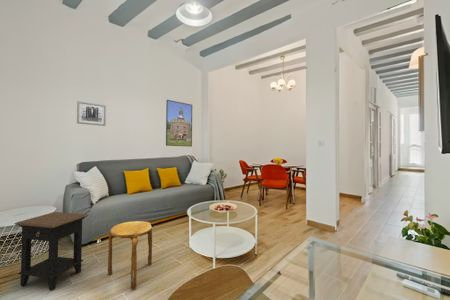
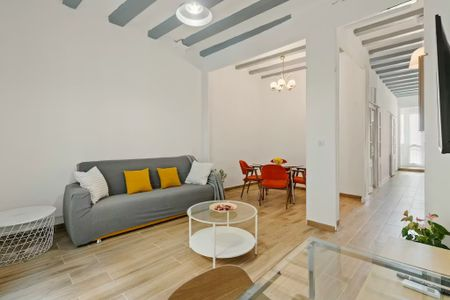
- stool [107,220,153,290]
- side table [14,211,89,292]
- wall art [76,100,107,127]
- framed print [165,99,193,148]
